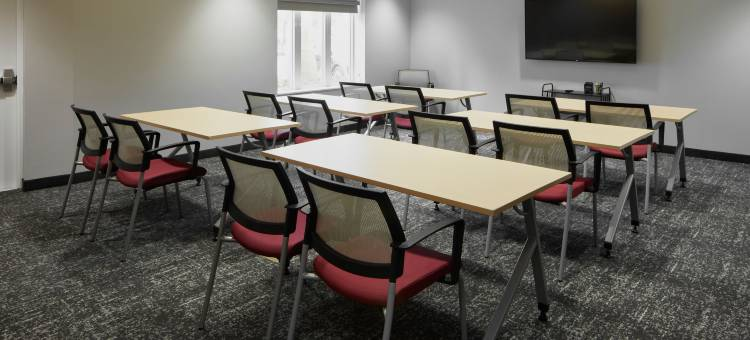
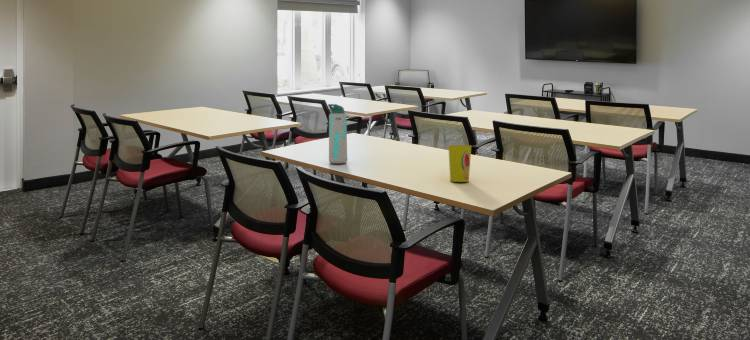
+ cup [447,144,472,183]
+ water bottle [327,103,348,165]
